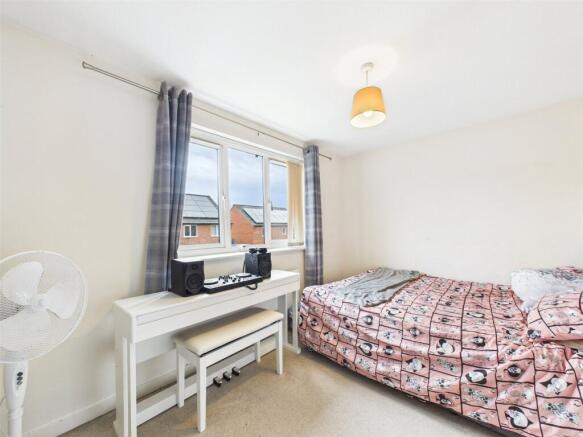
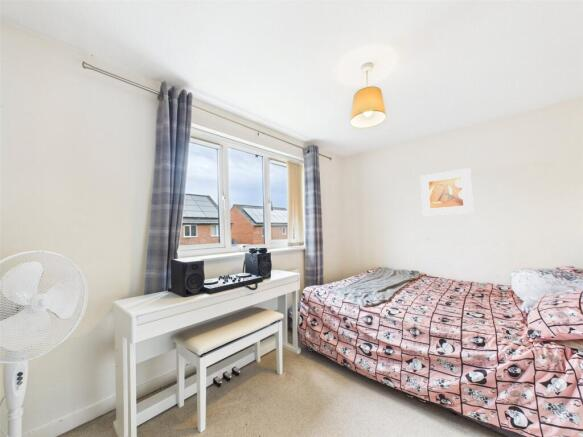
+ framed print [419,167,474,217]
